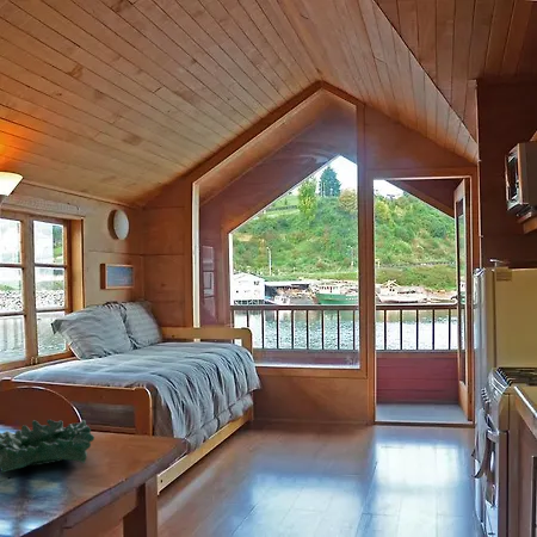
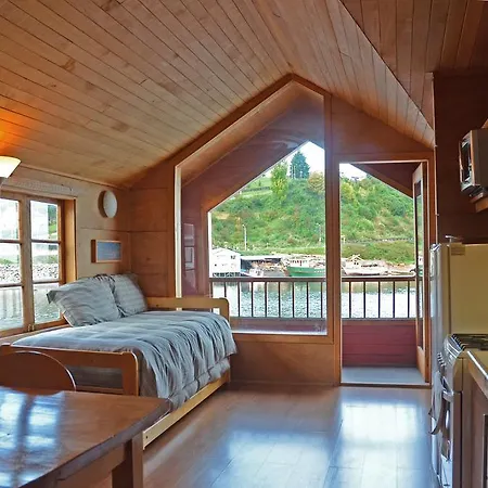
- decorative bowl [0,419,95,474]
